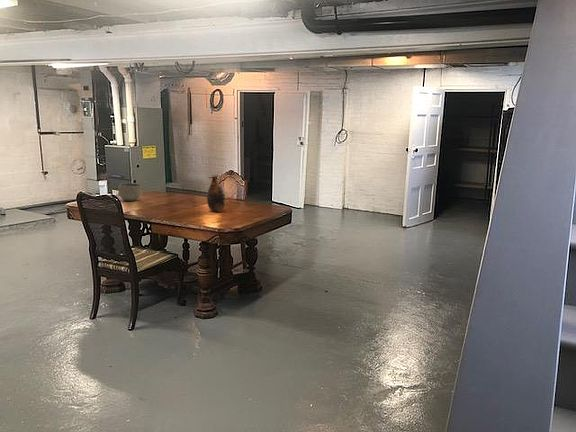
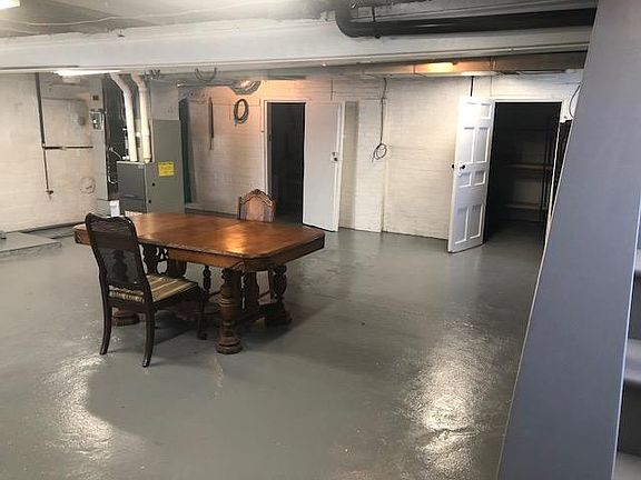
- vase [206,174,227,212]
- bowl [117,182,143,202]
